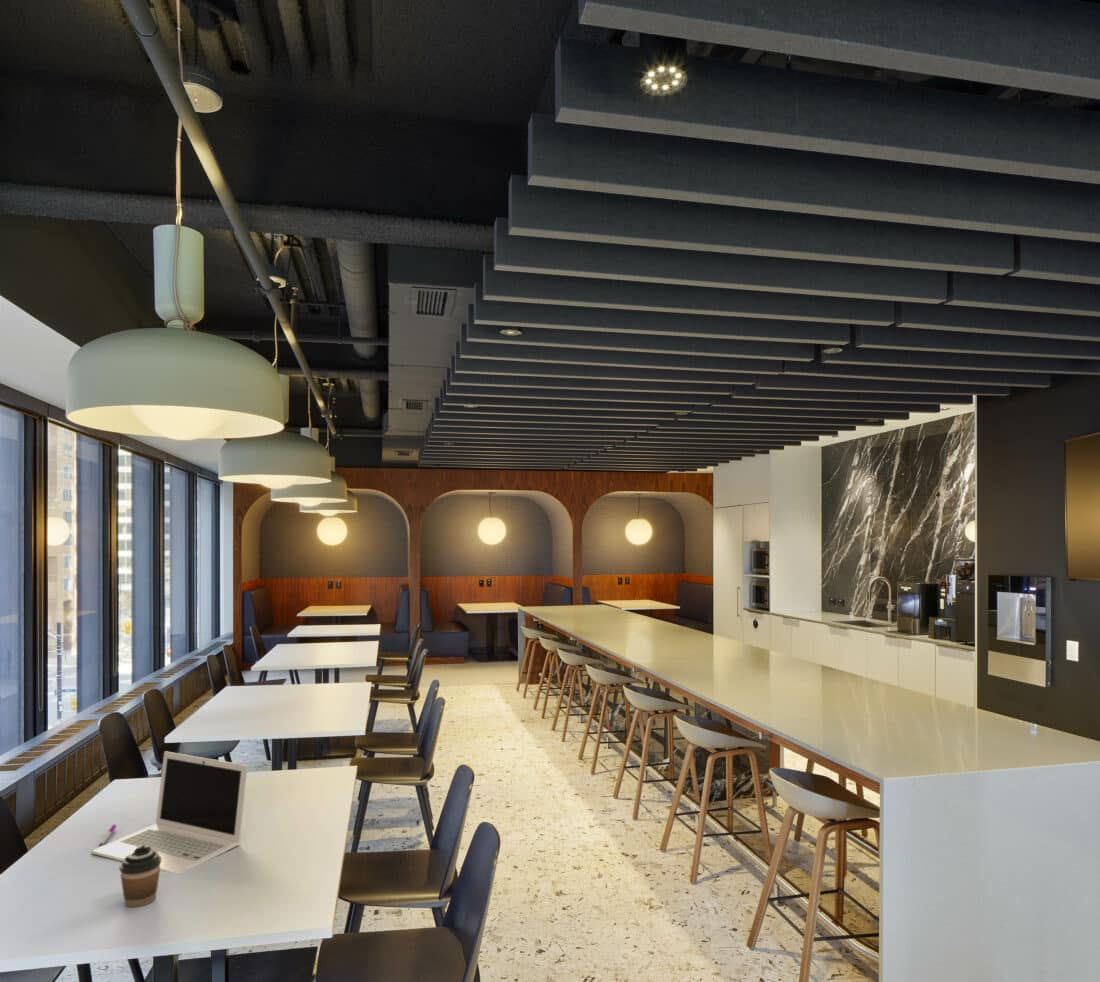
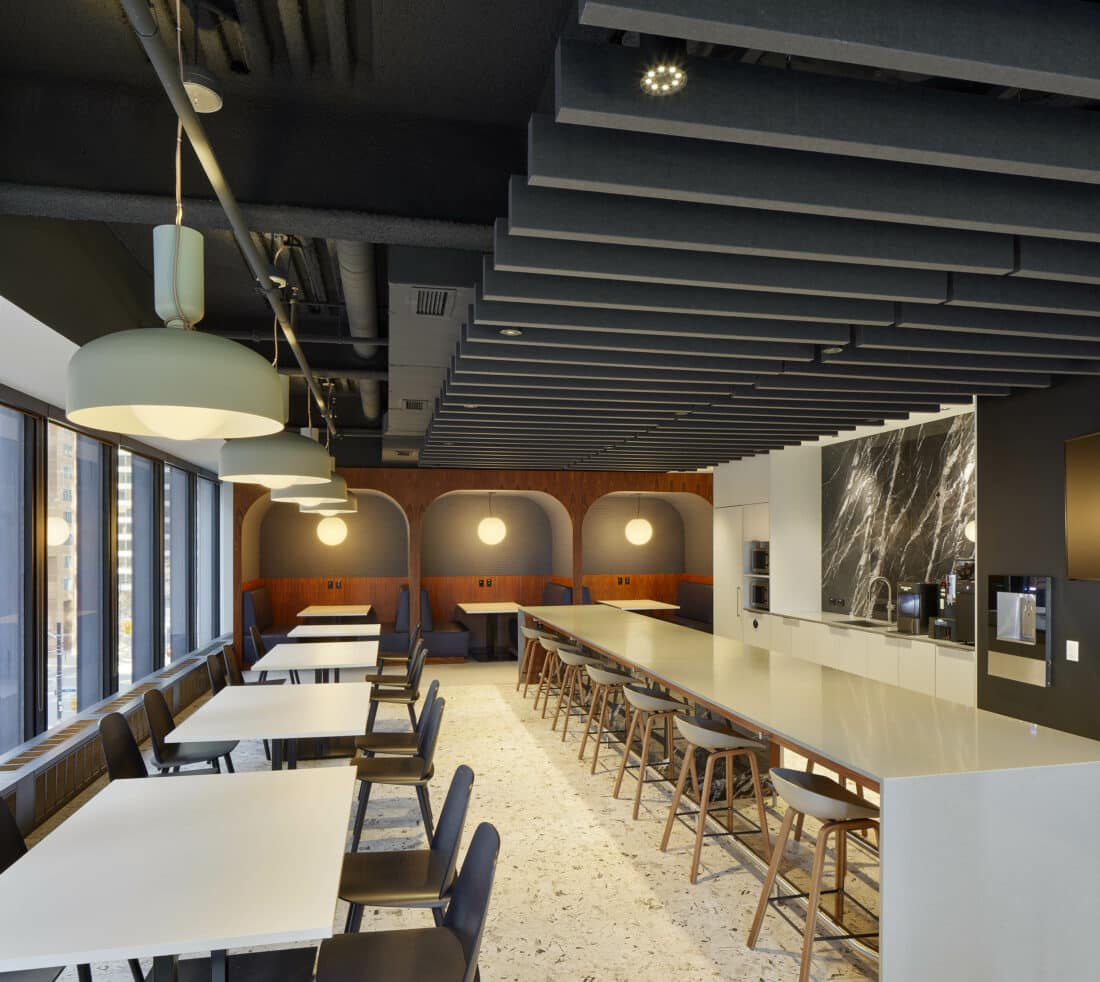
- laptop [90,750,249,875]
- pen [98,824,117,847]
- coffee cup [118,846,162,908]
